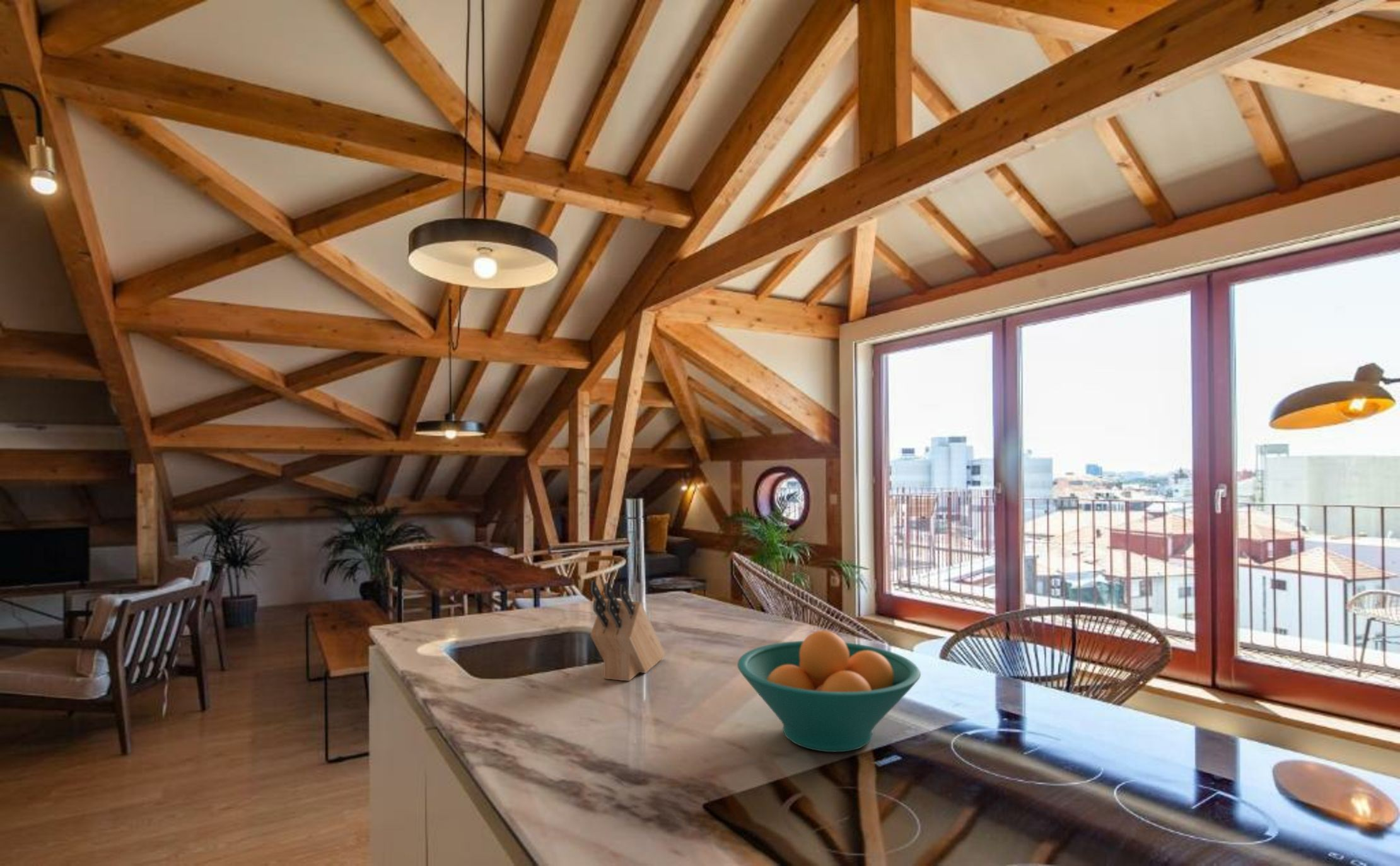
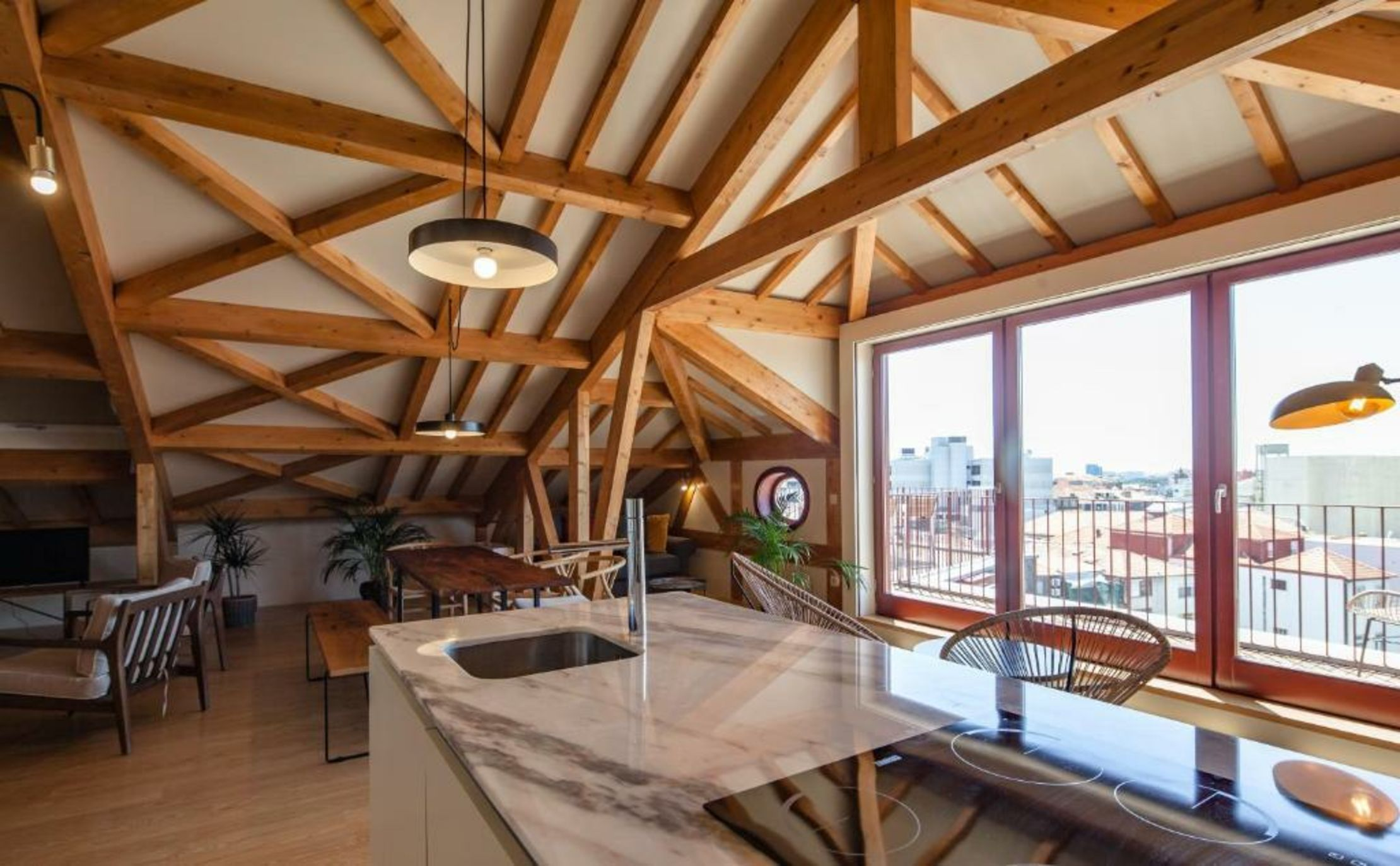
- fruit bowl [737,630,921,753]
- knife block [589,580,666,682]
